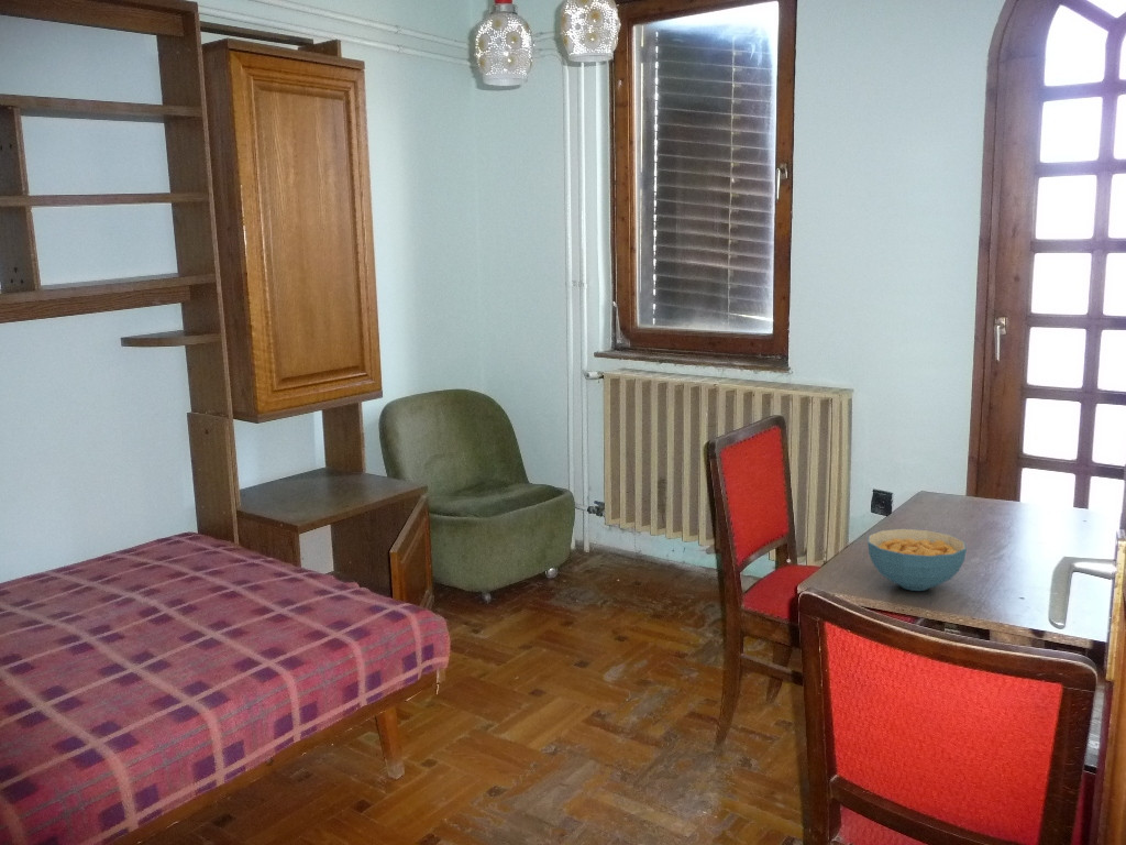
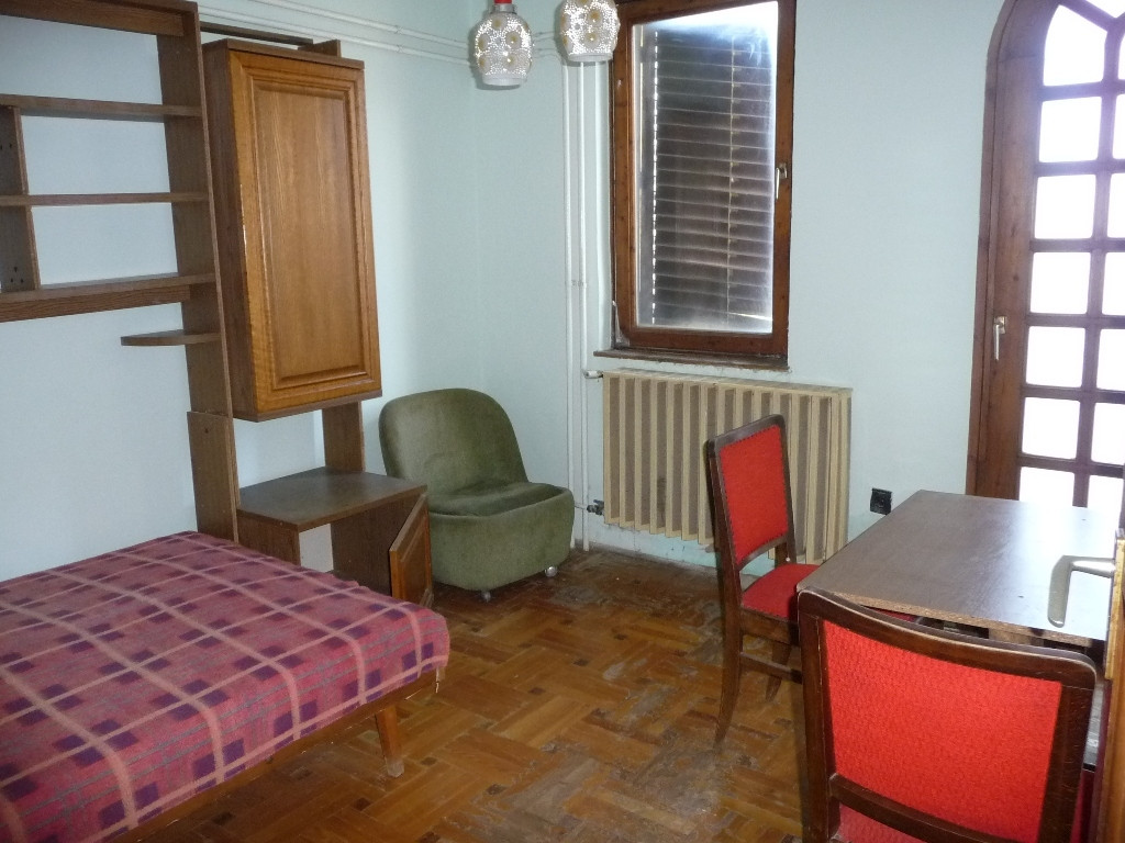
- cereal bowl [866,528,968,592]
